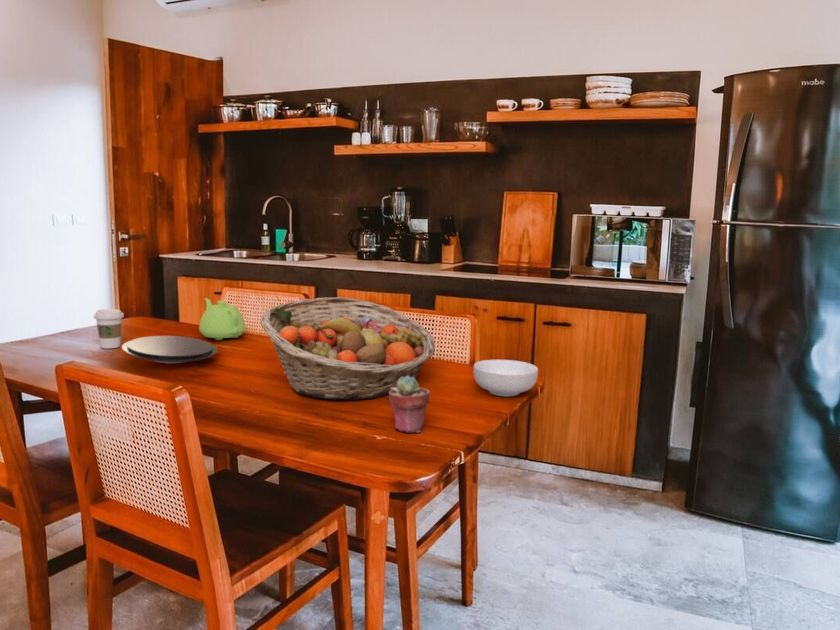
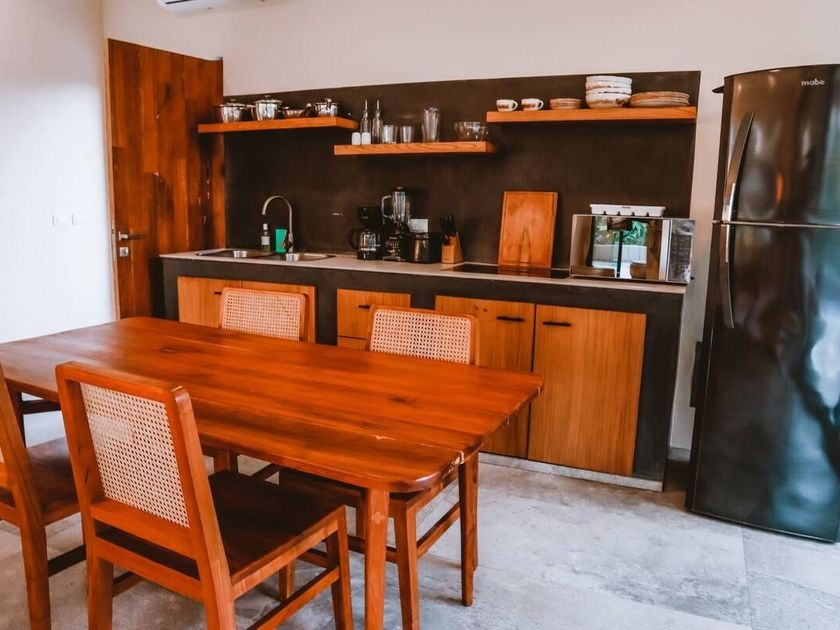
- plate [121,335,219,364]
- coffee cup [93,308,125,350]
- cereal bowl [472,359,539,397]
- potted succulent [388,376,431,434]
- fruit basket [259,296,436,400]
- teapot [198,297,247,341]
